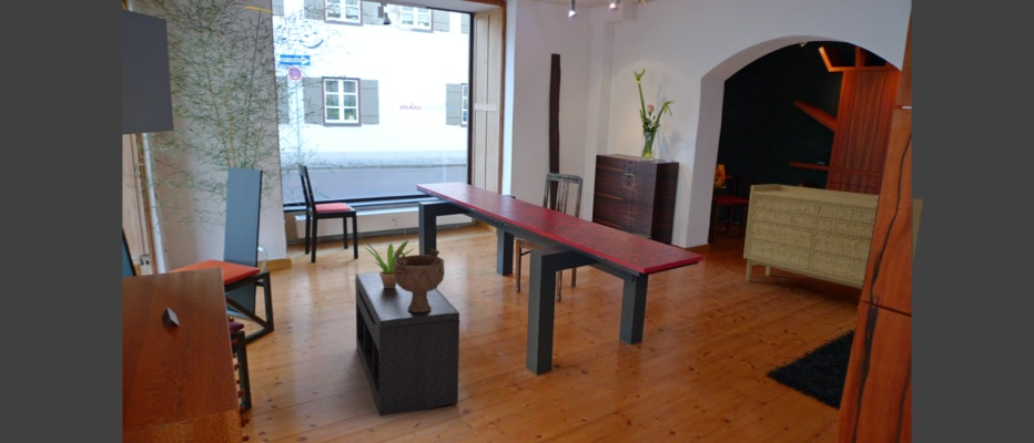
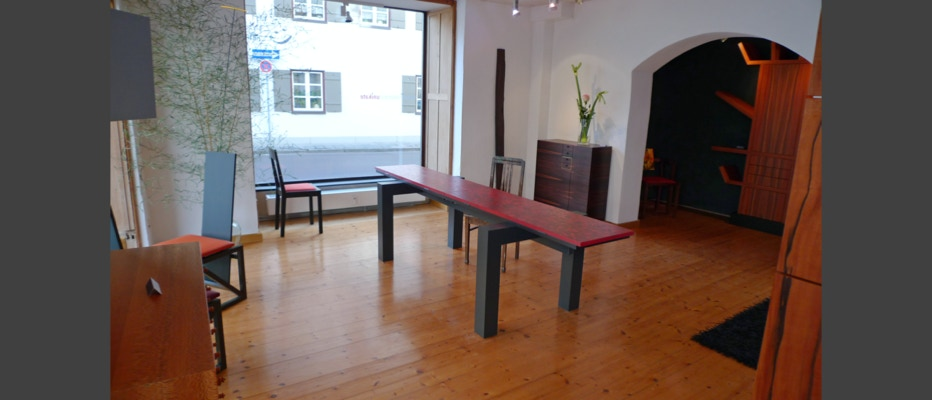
- sideboard [742,183,924,290]
- bench [354,271,462,418]
- decorative bowl [394,247,446,312]
- potted plant [359,237,416,288]
